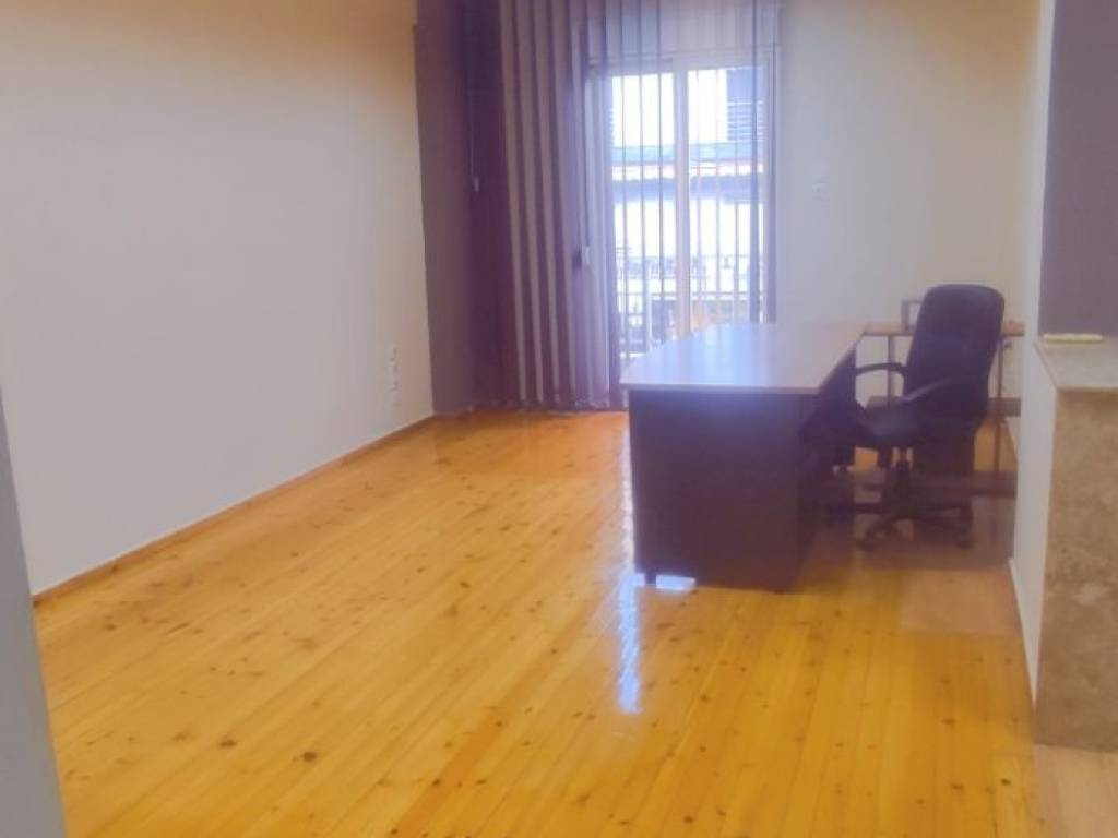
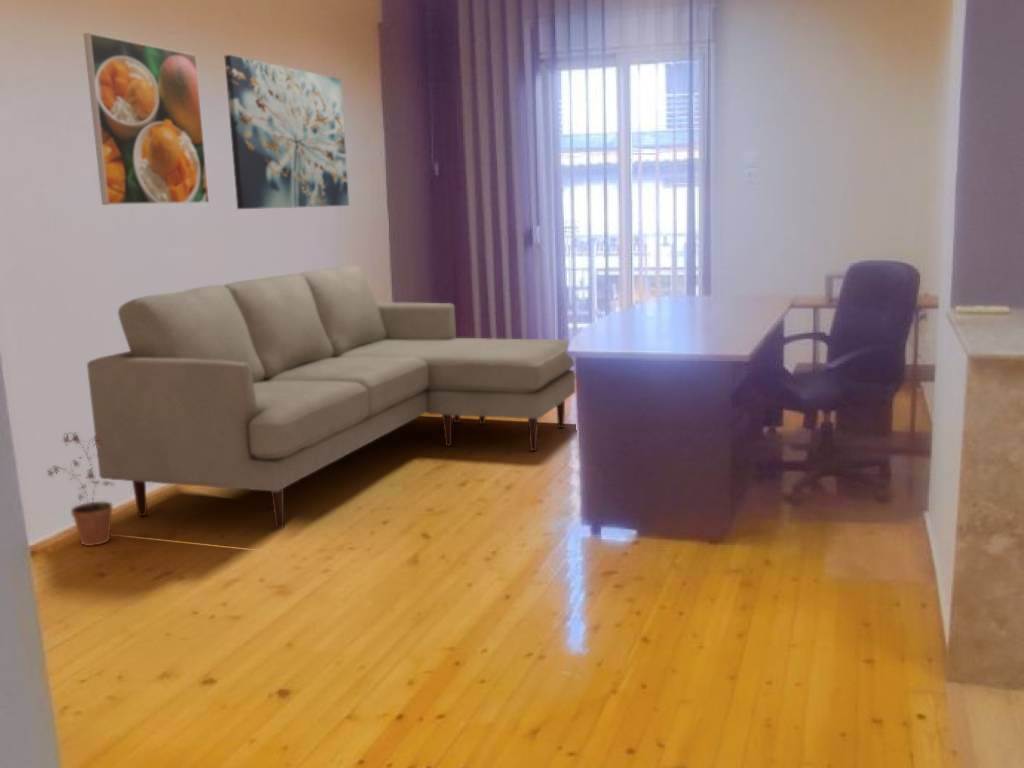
+ wall art [224,54,350,210]
+ potted plant [47,431,115,547]
+ sofa [86,264,576,529]
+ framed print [83,32,210,206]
